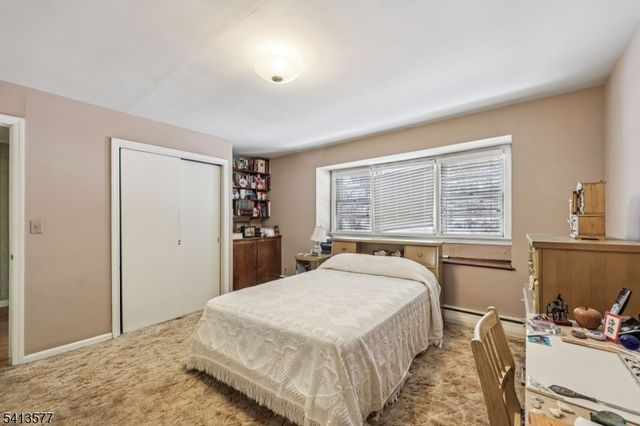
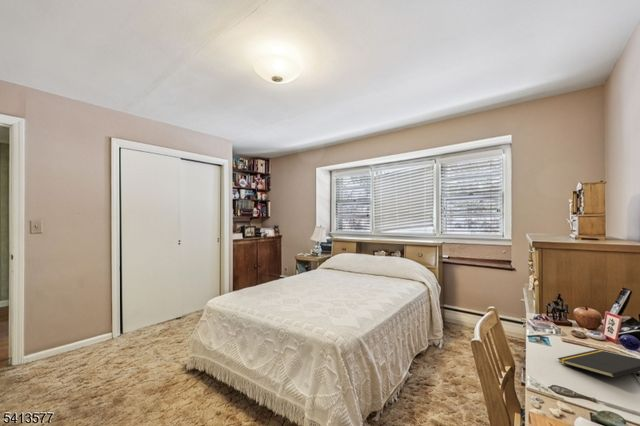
+ notepad [557,349,640,379]
